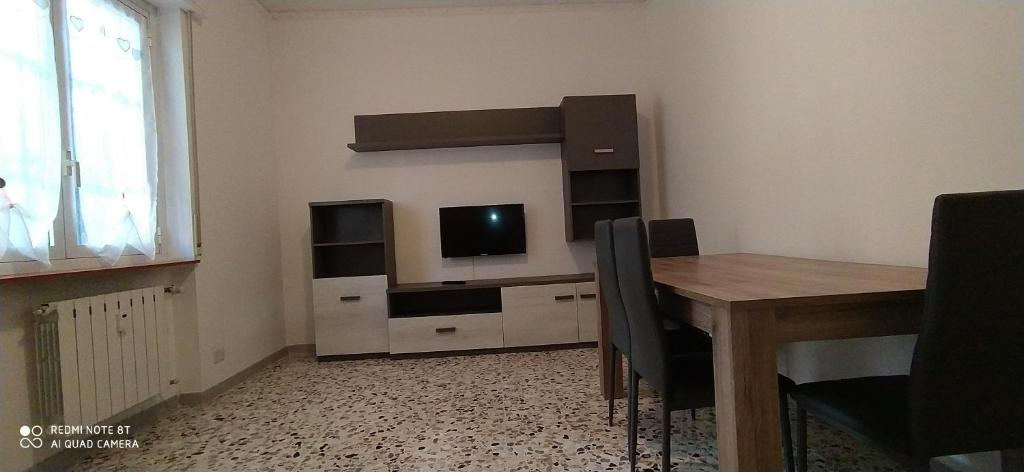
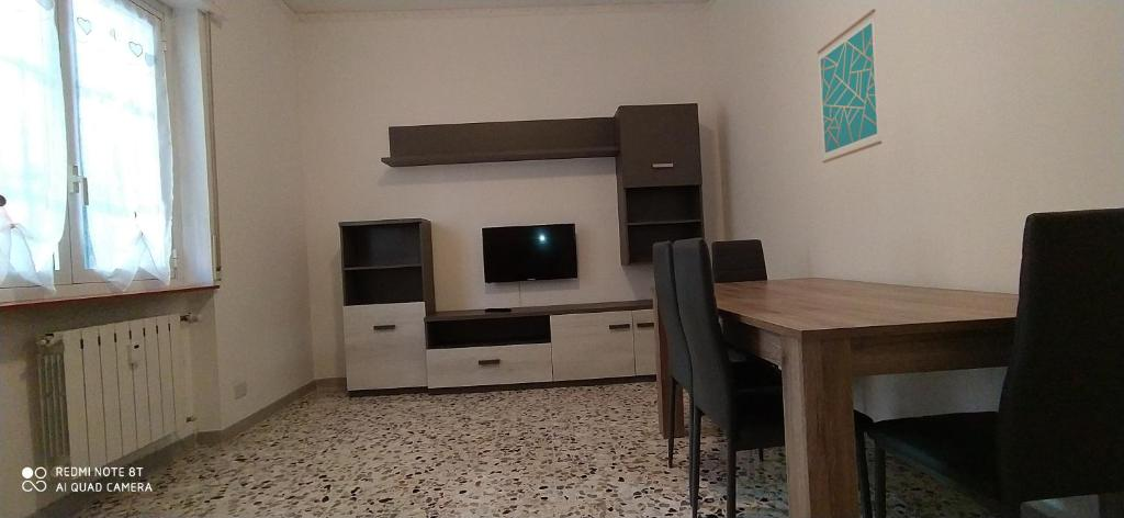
+ wall art [817,8,883,165]
